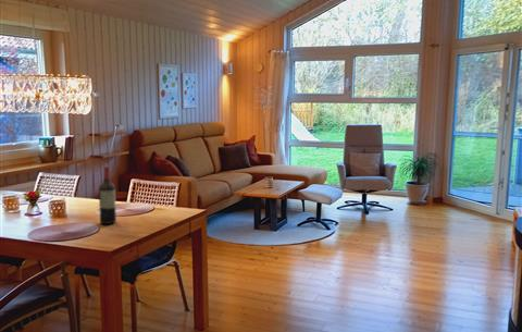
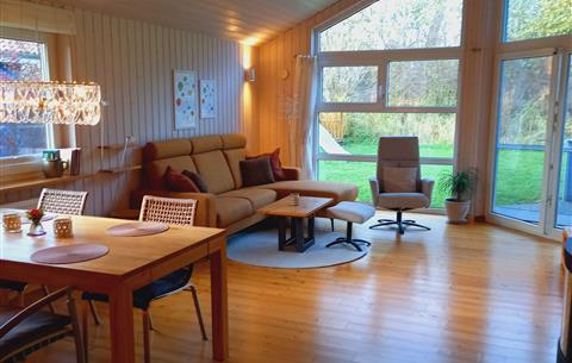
- wine bottle [98,165,117,225]
